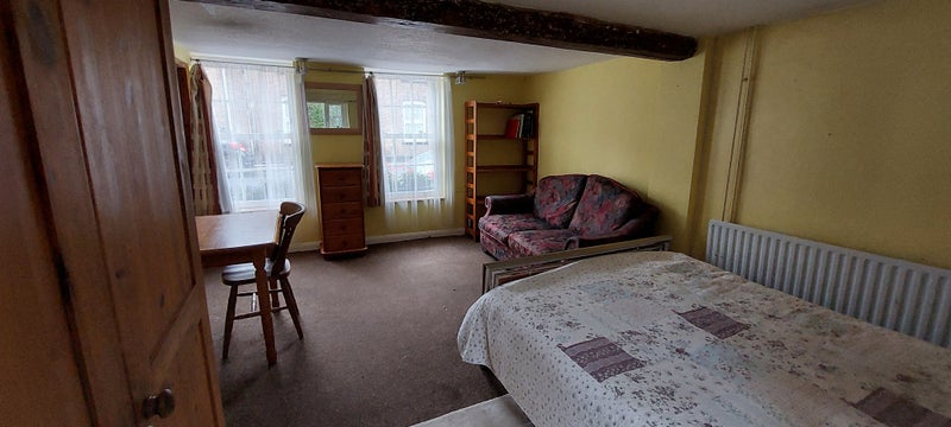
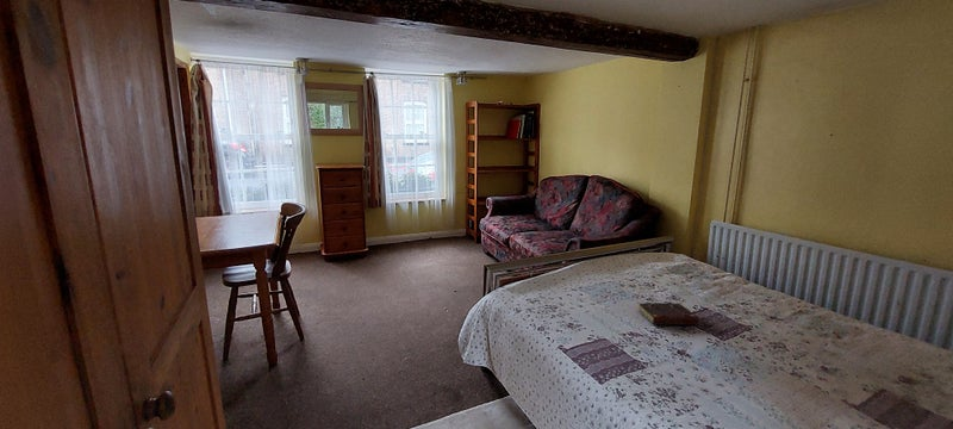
+ book [636,301,700,325]
